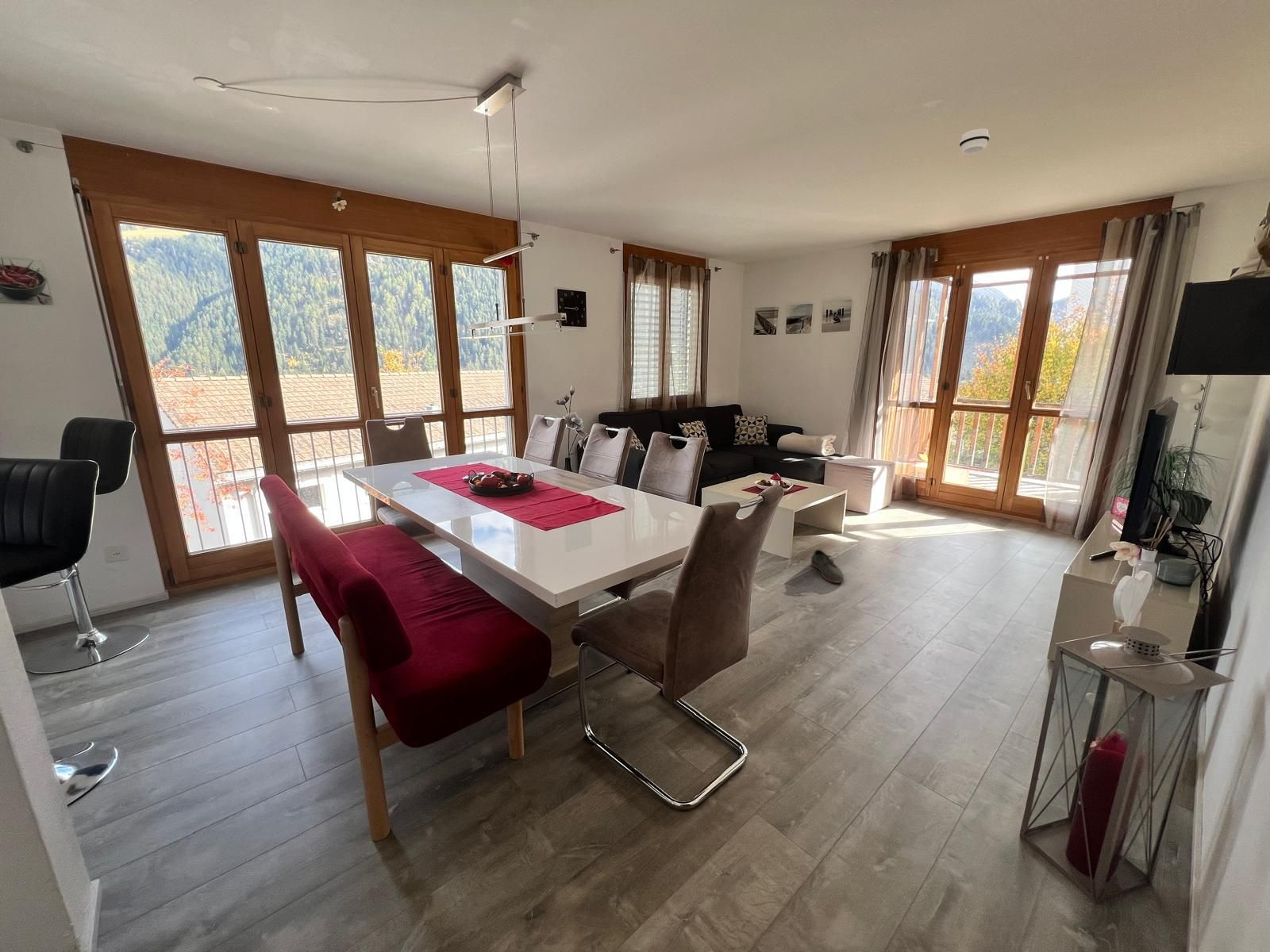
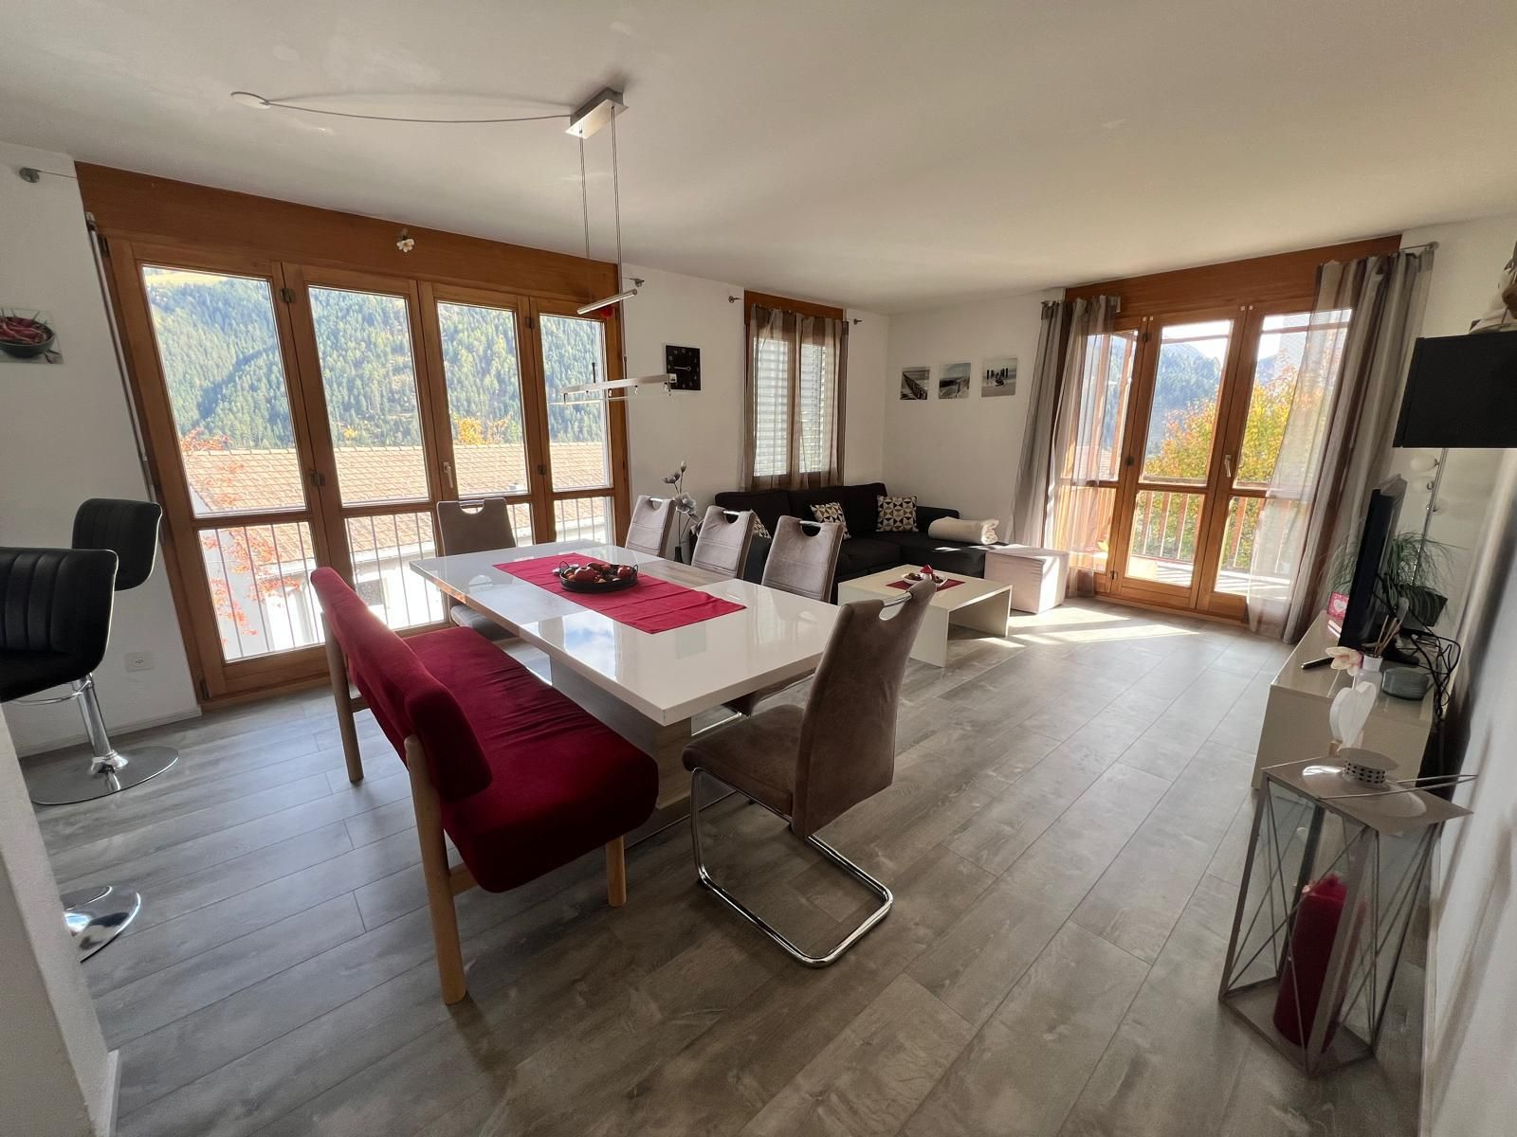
- shoe [810,549,845,584]
- smoke detector [959,128,991,155]
